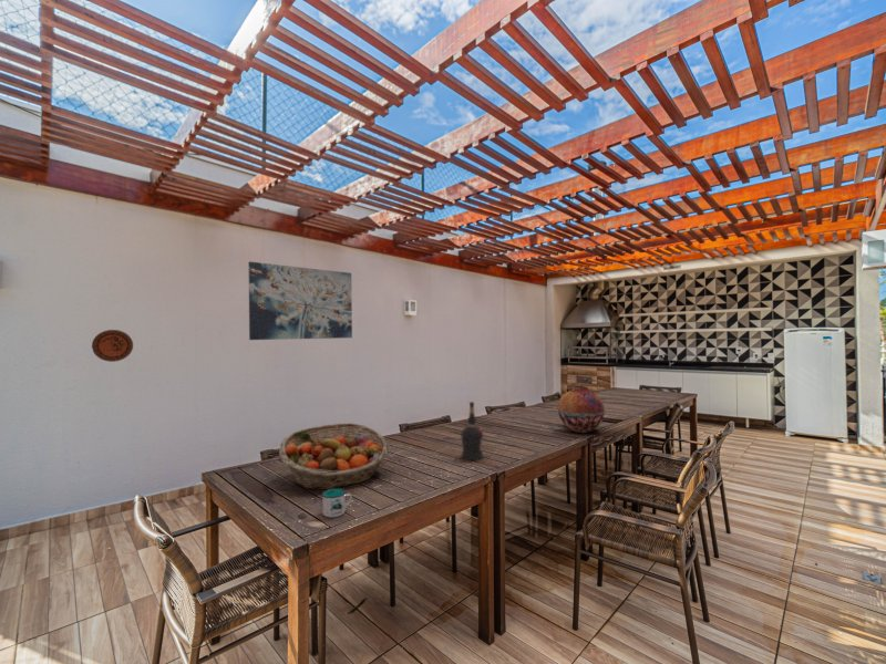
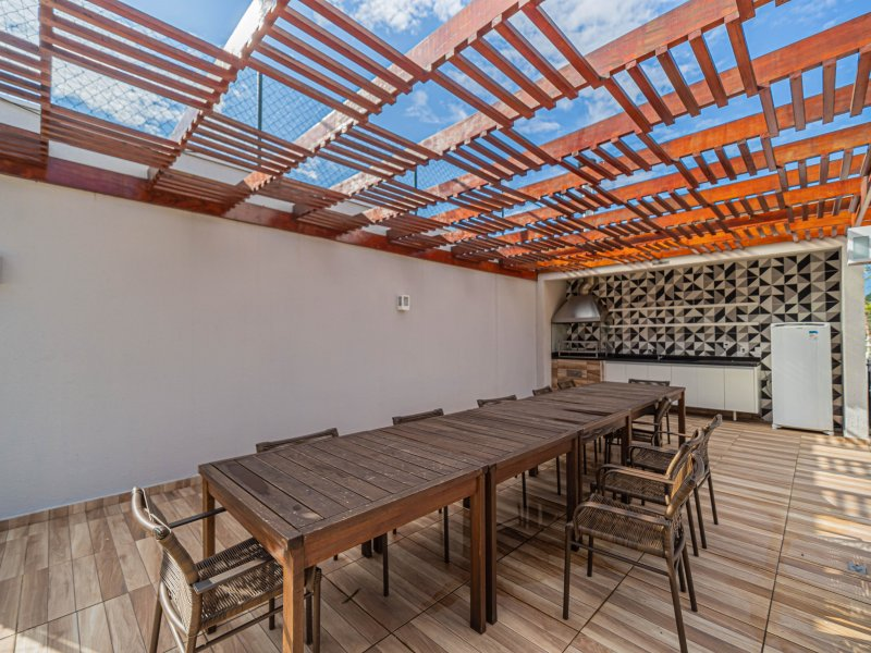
- fruit basket [278,422,390,490]
- liquor bottle [461,401,484,461]
- wall art [247,260,353,341]
- vase [557,385,606,434]
- mug [321,487,352,518]
- decorative plate [91,329,134,363]
